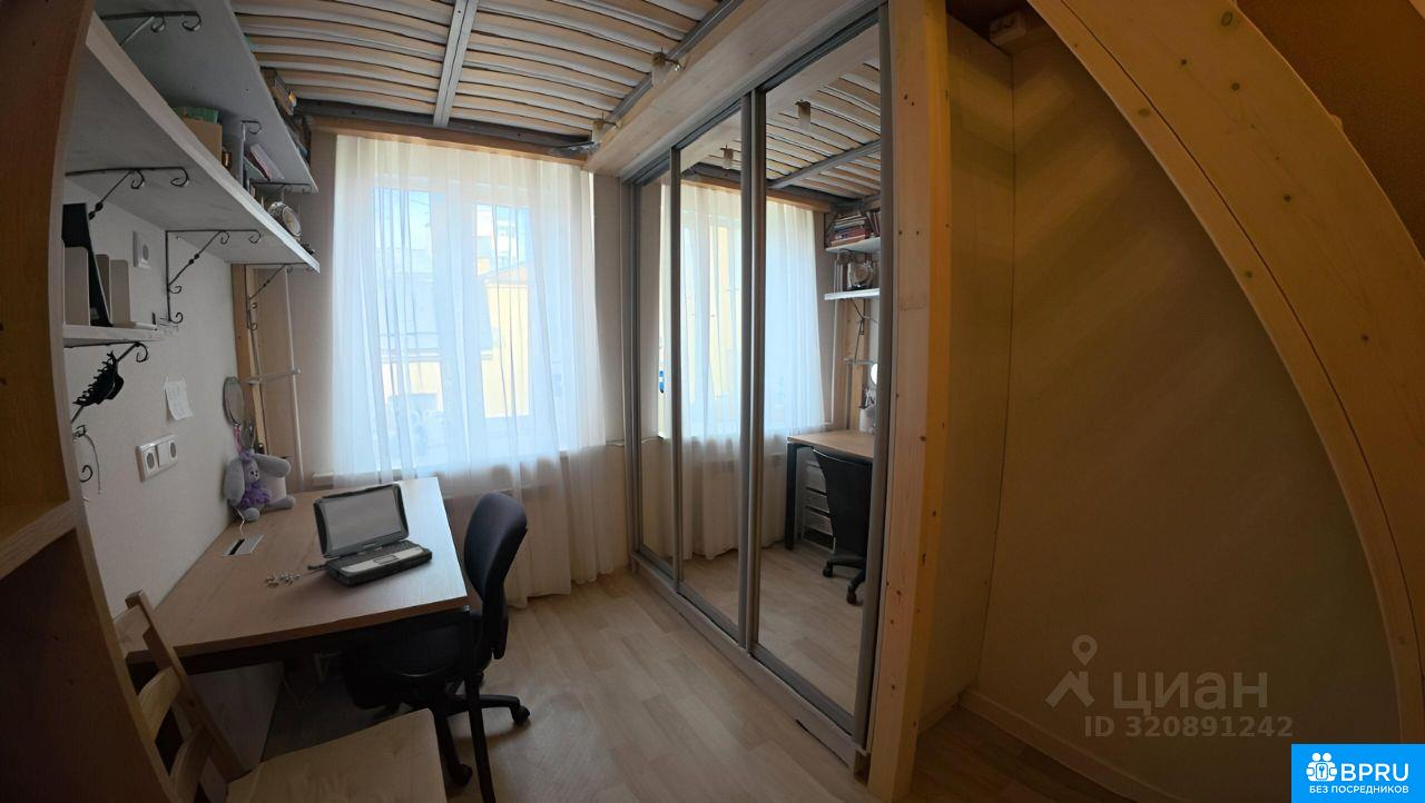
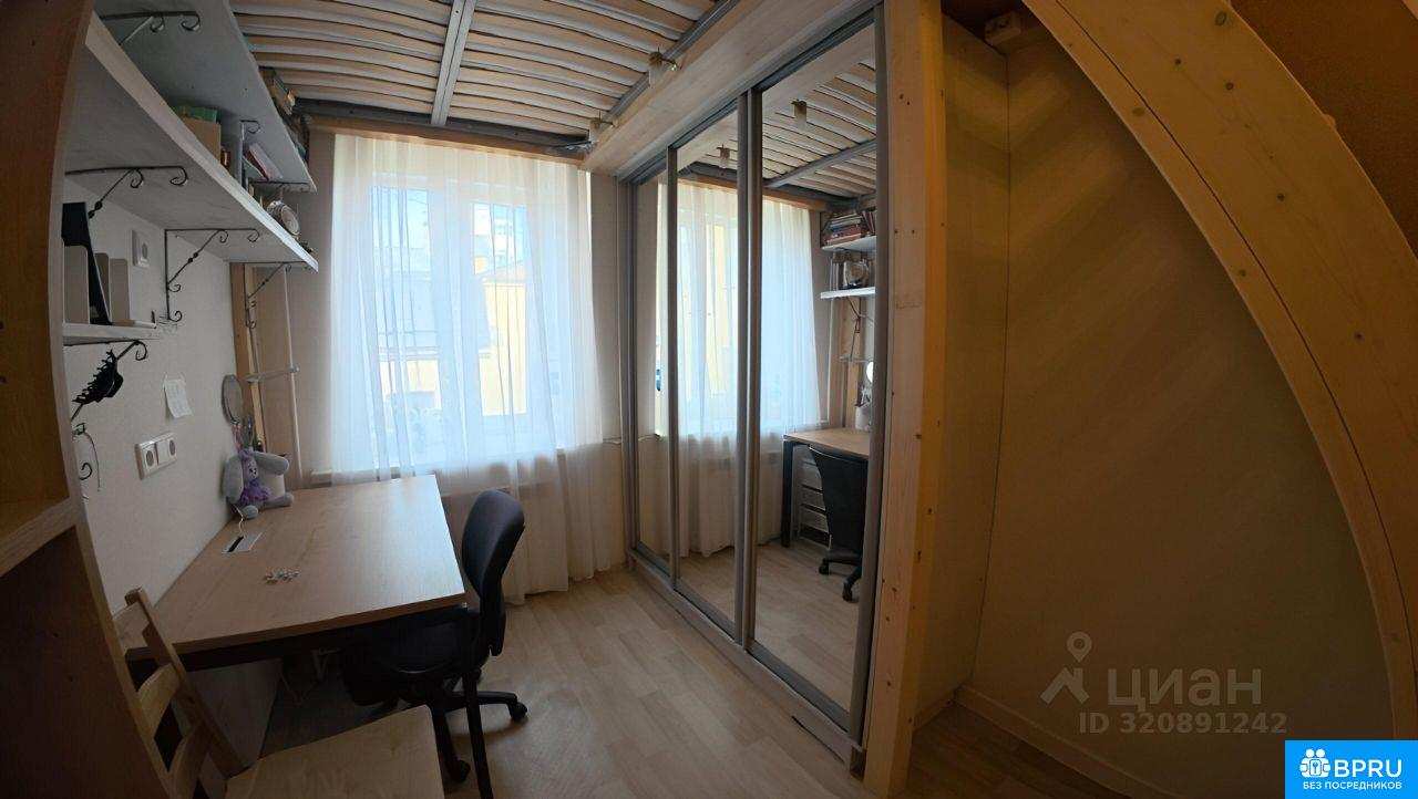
- laptop [306,483,433,586]
